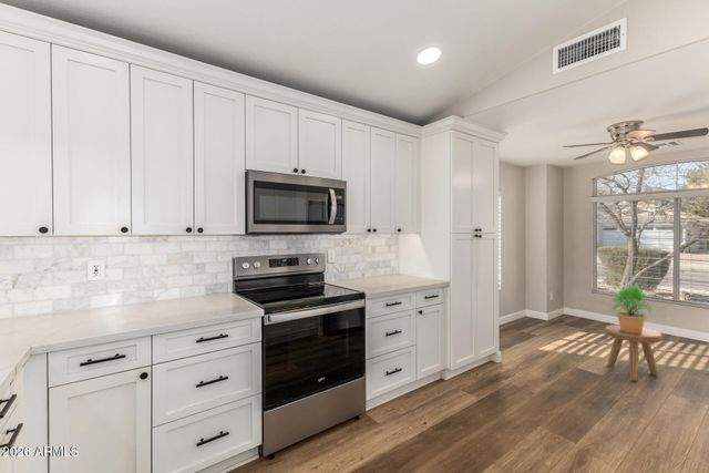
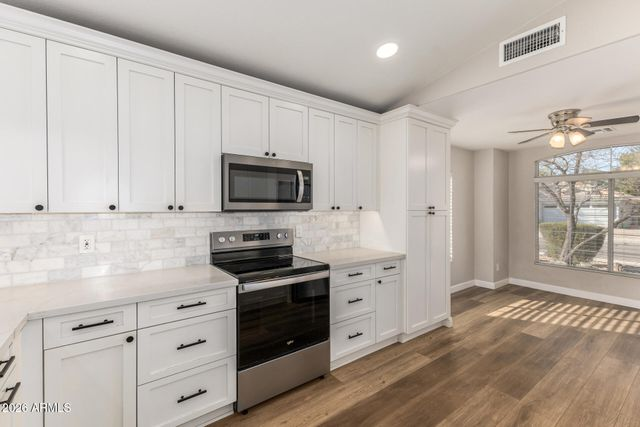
- potted plant [608,285,655,332]
- stool [604,323,664,382]
